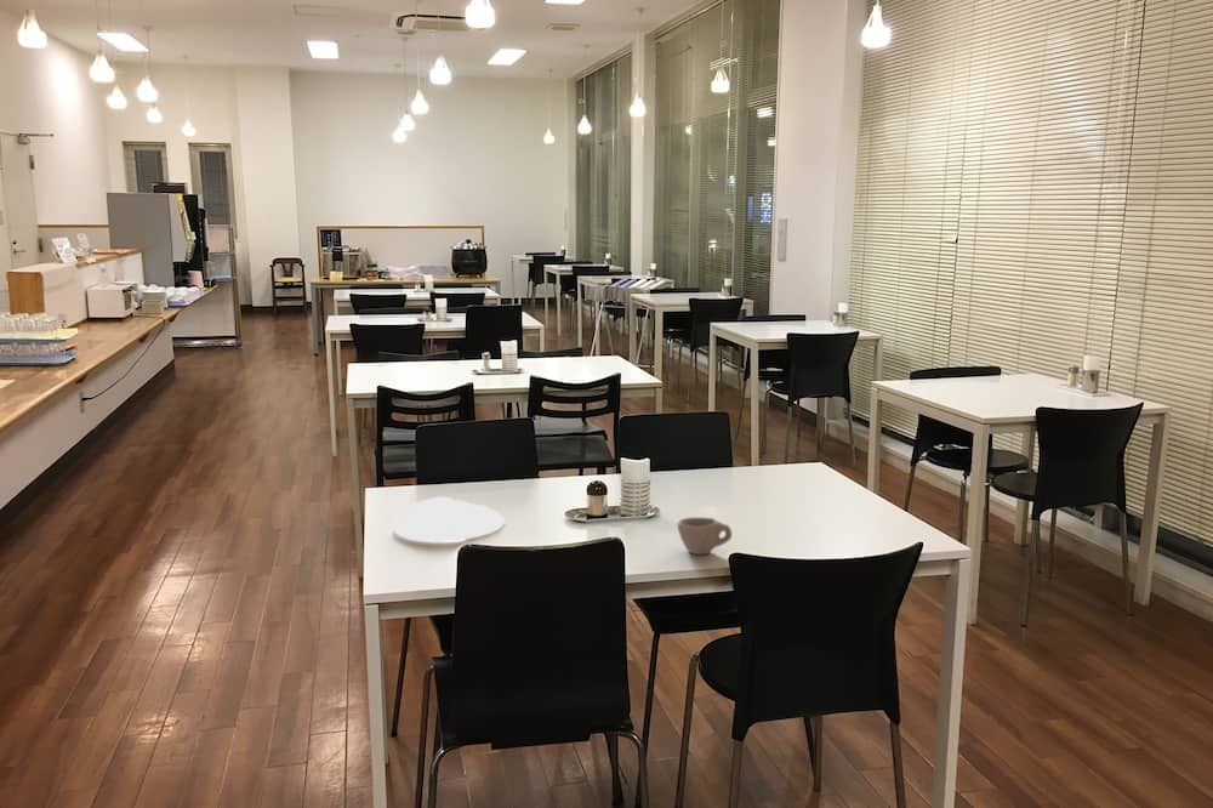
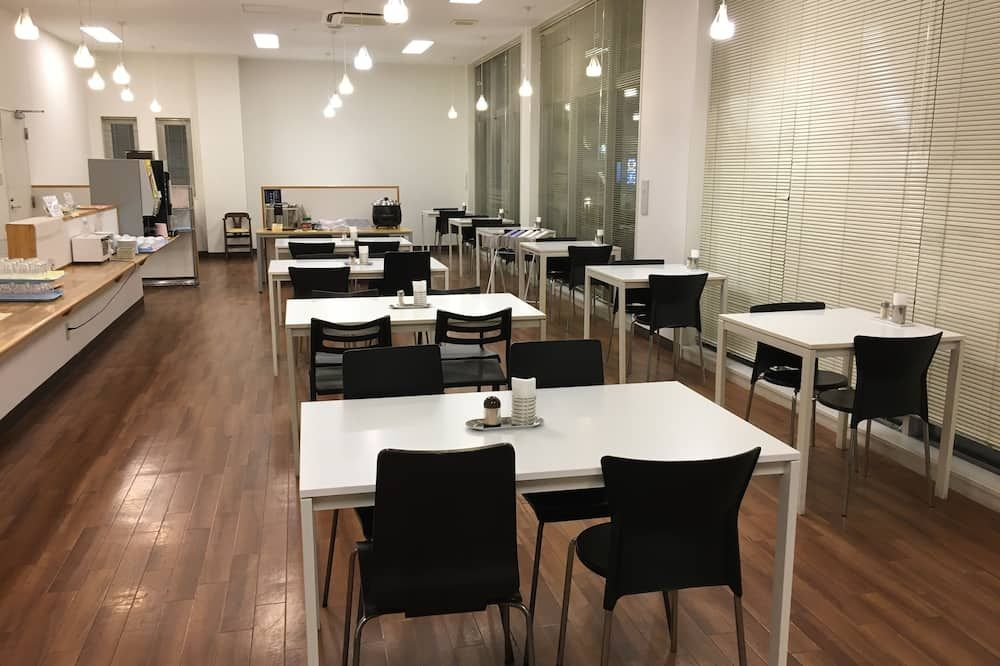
- plate [392,495,506,542]
- cup [677,517,733,556]
